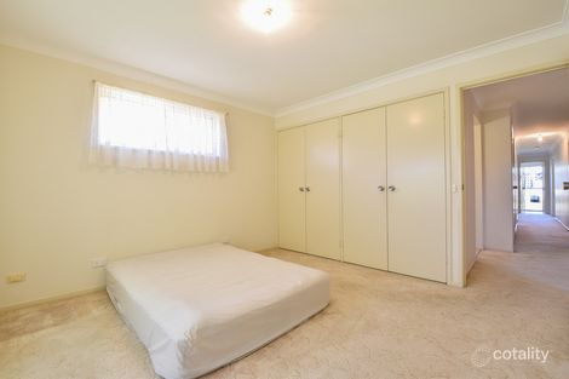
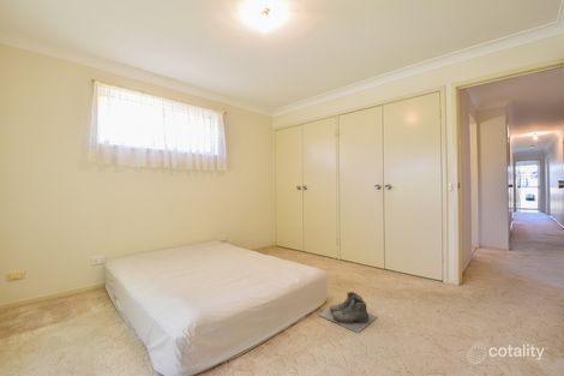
+ boots [318,291,378,334]
